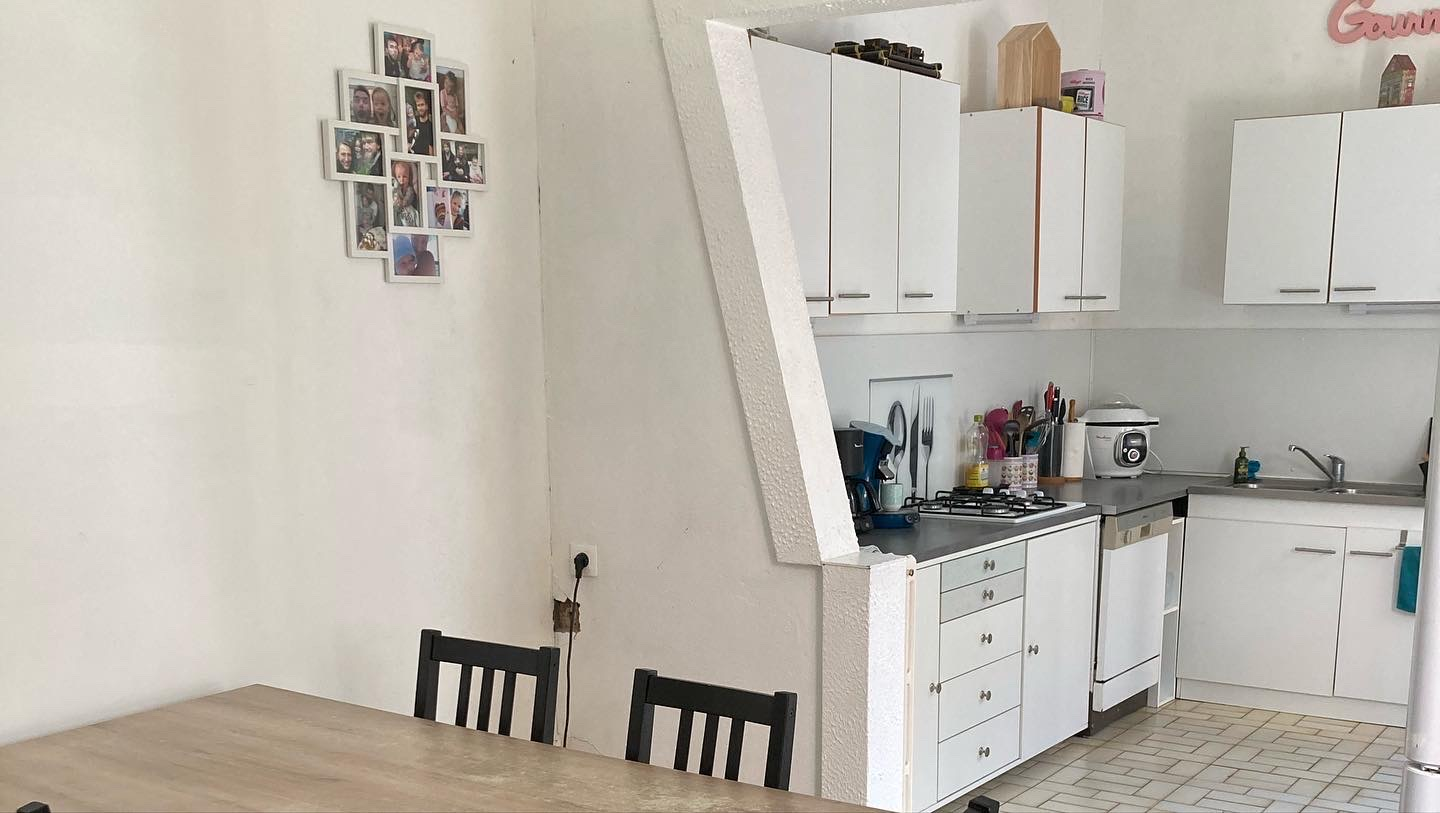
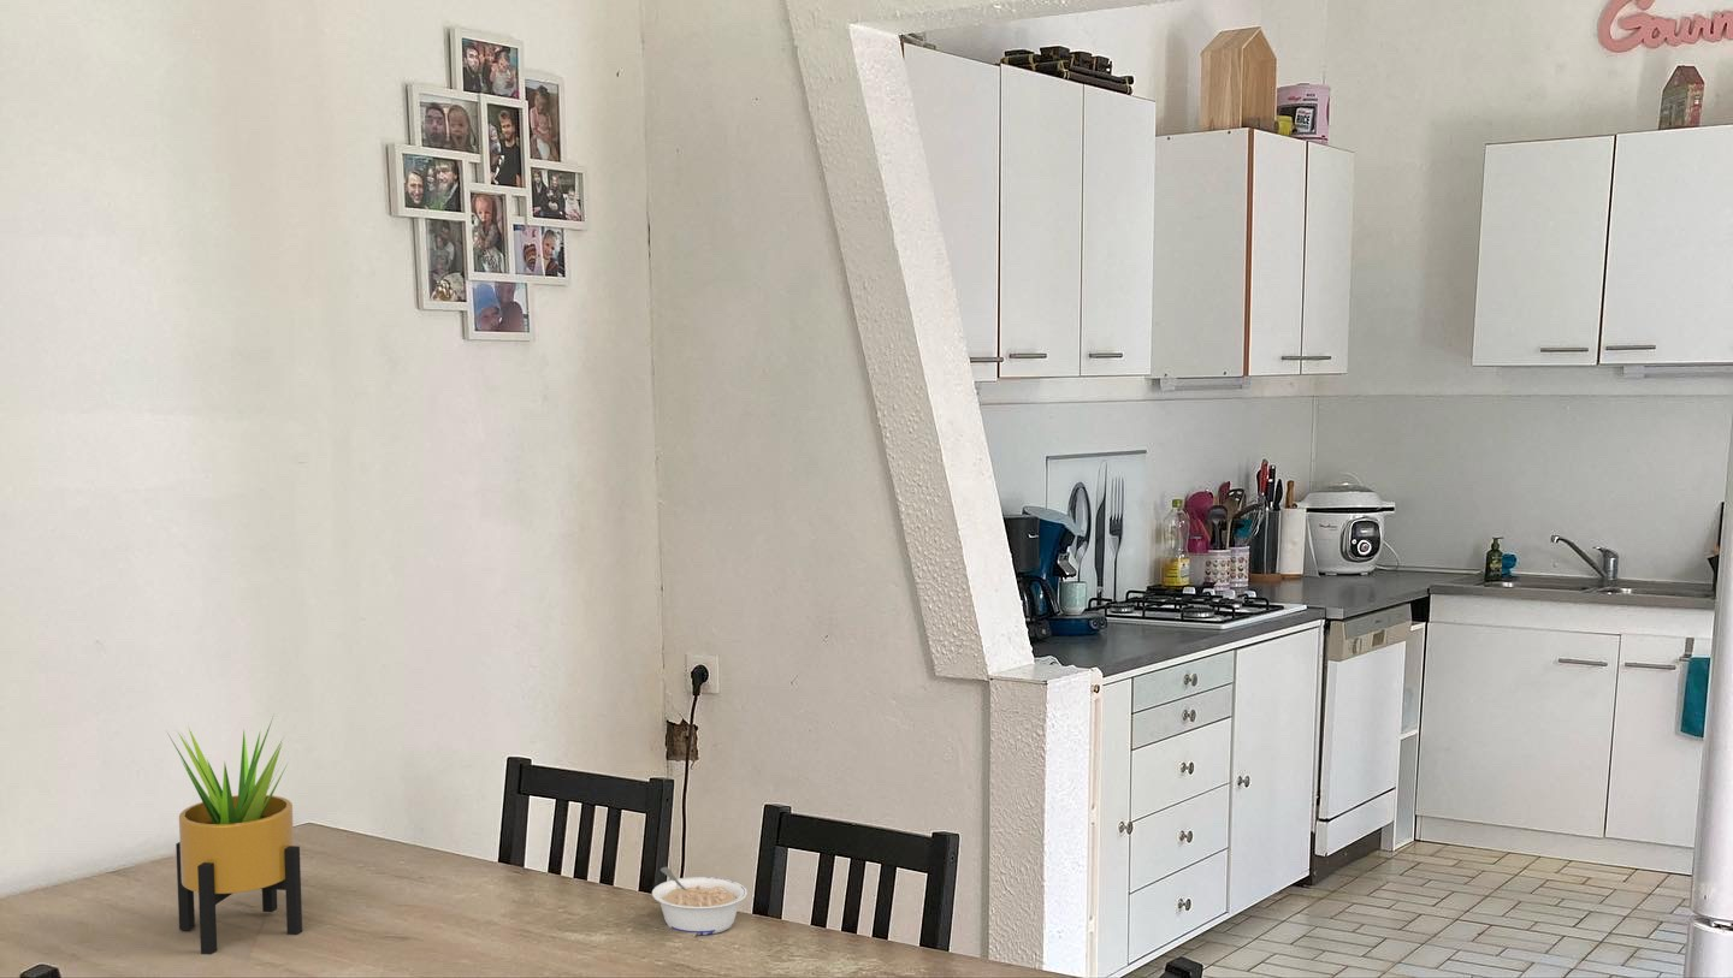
+ legume [651,866,749,936]
+ potted plant [166,713,303,955]
